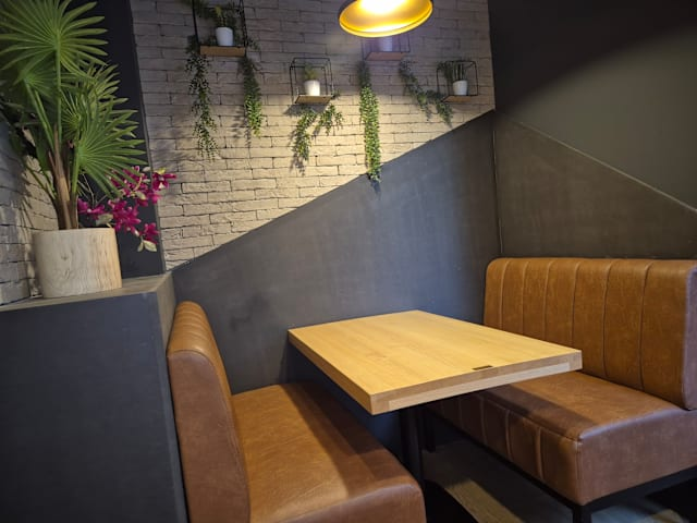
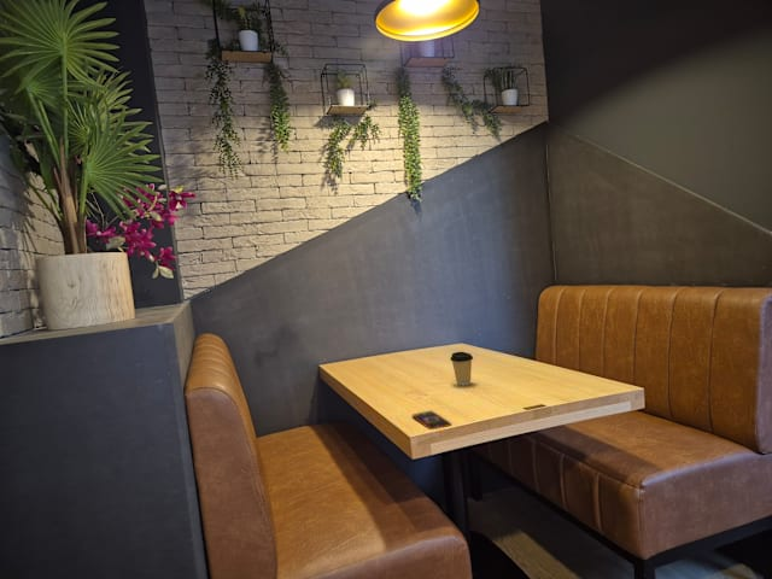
+ coffee cup [449,351,474,386]
+ smartphone [411,409,452,431]
